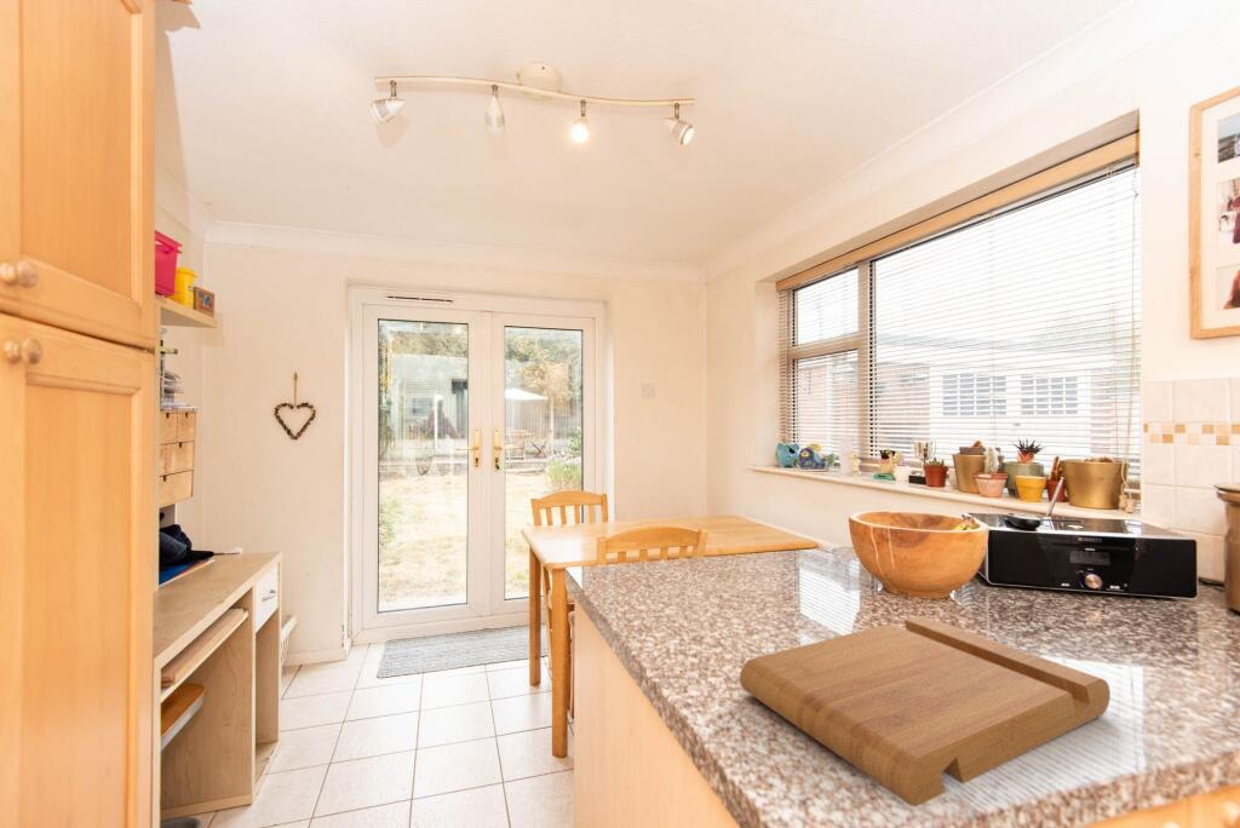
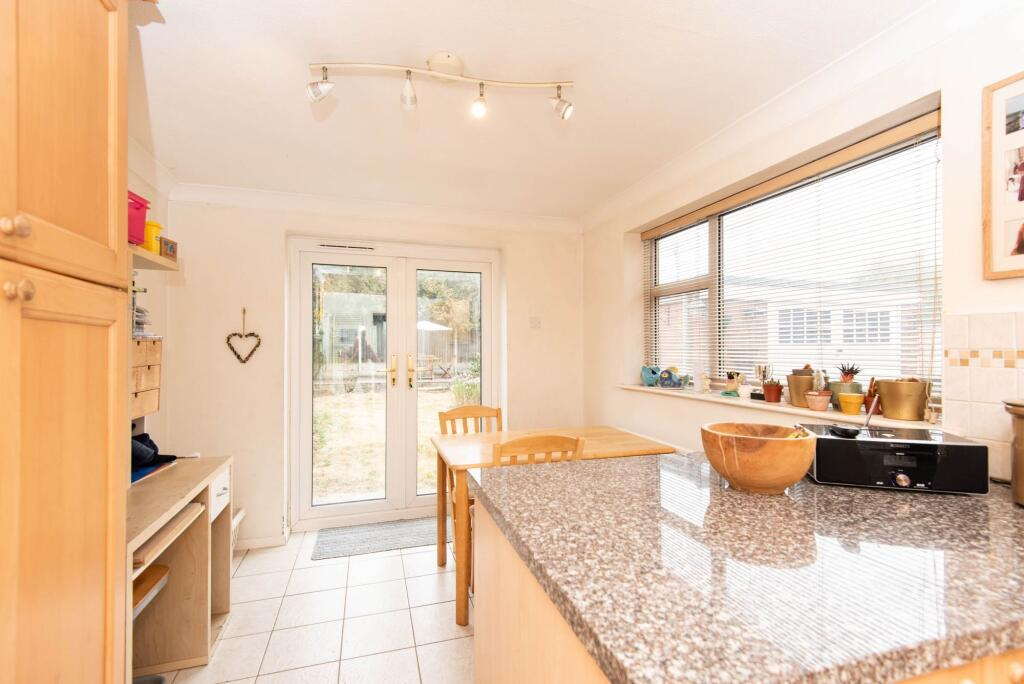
- cutting board [739,615,1112,807]
